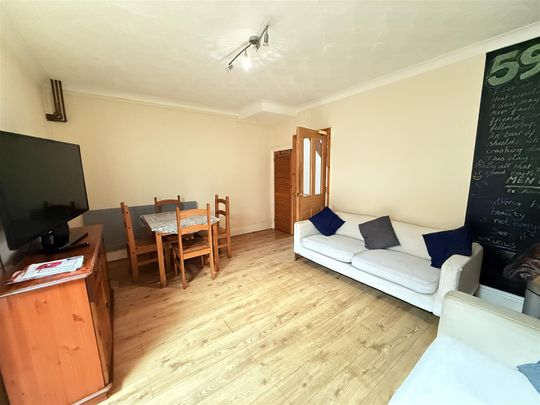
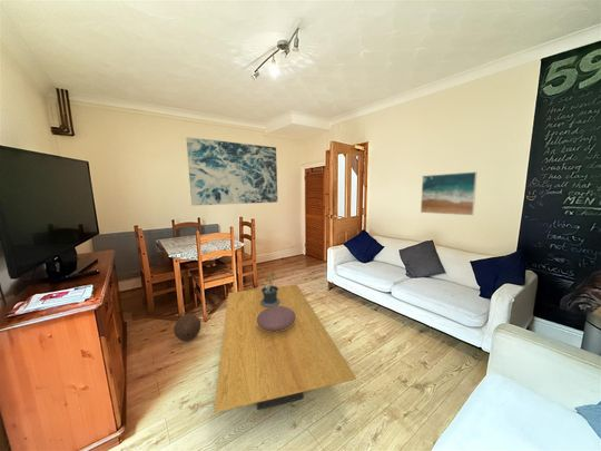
+ decorative bowl [257,306,296,332]
+ coffee table [213,284,357,413]
+ potted plant [260,269,280,307]
+ wall art [185,136,279,206]
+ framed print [420,170,479,216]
+ ball [173,313,201,342]
